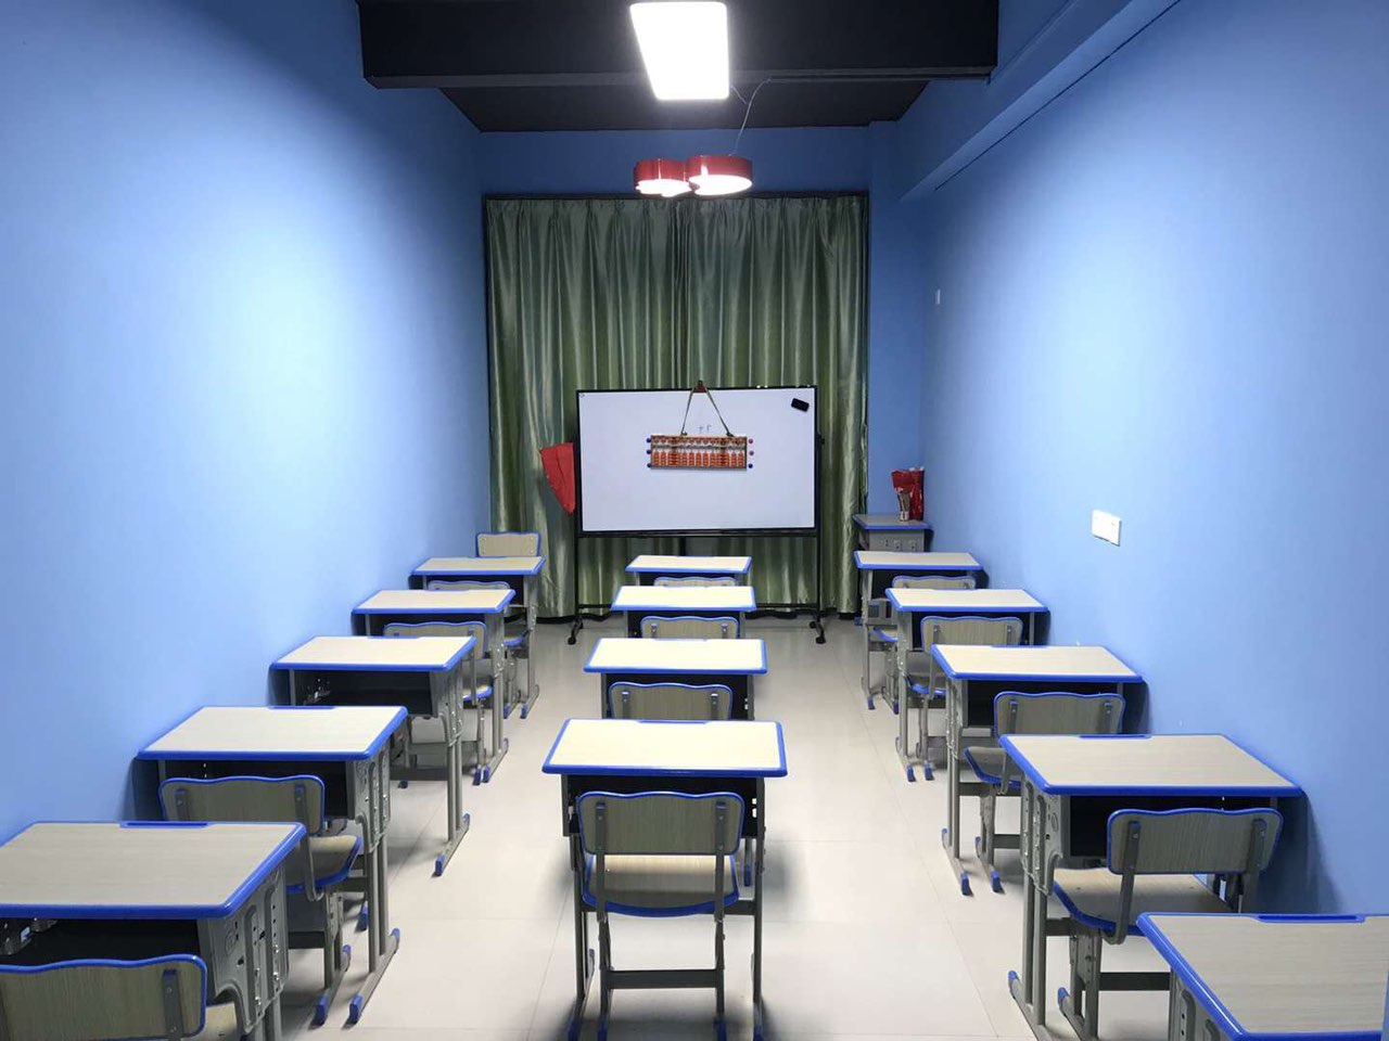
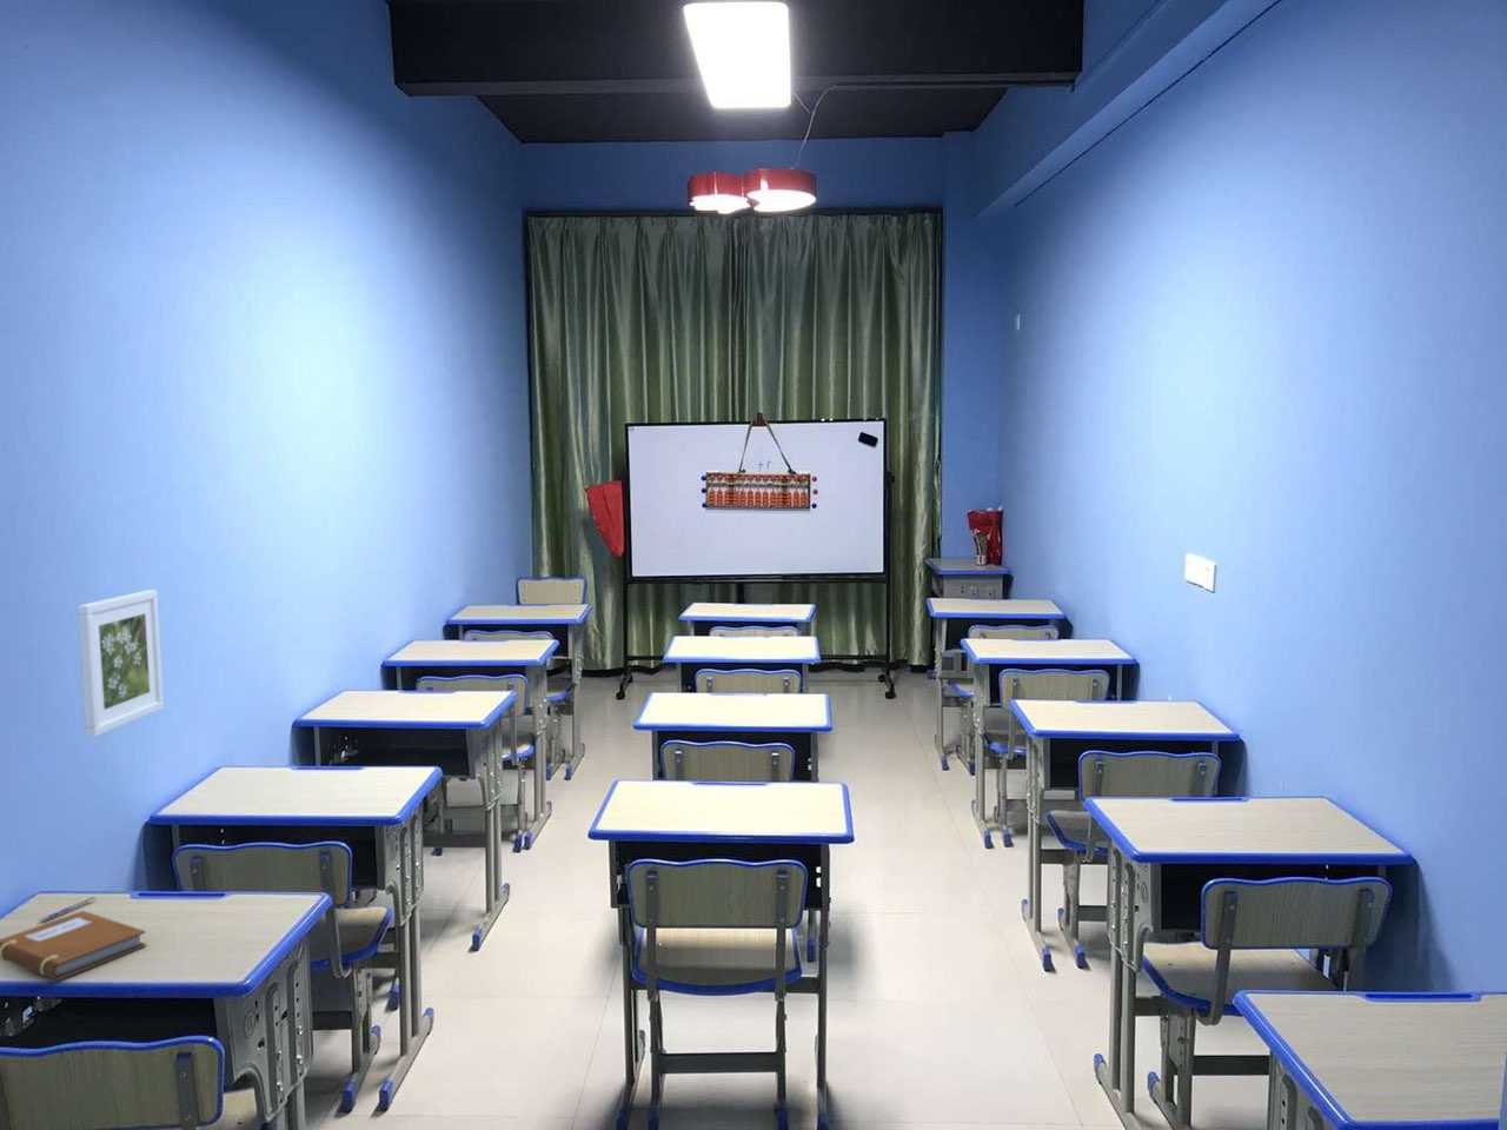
+ notebook [0,910,147,980]
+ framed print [76,589,165,738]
+ pen [39,896,96,922]
